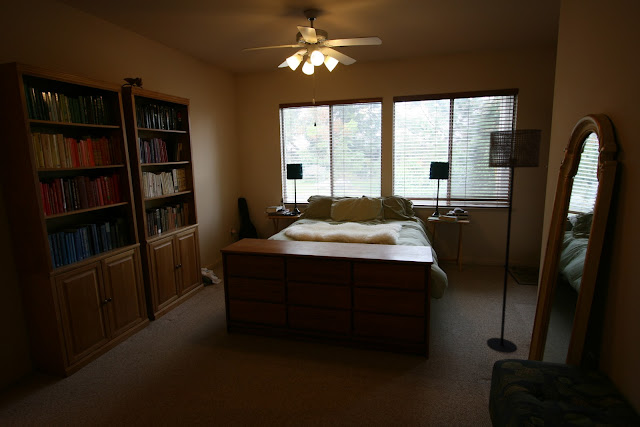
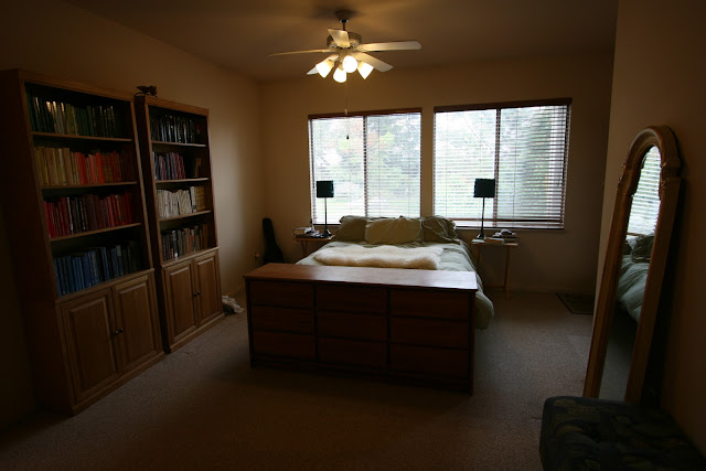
- floor lamp [486,128,543,354]
